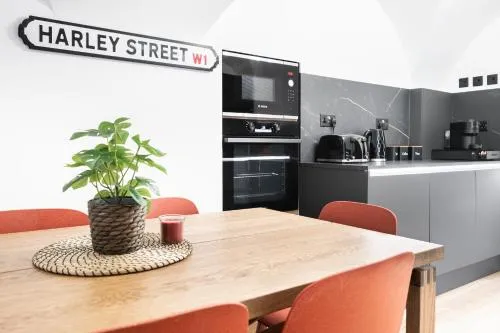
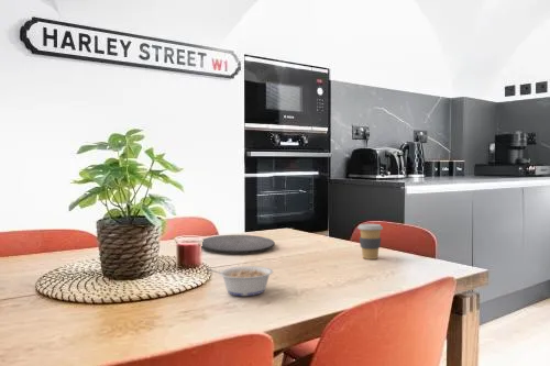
+ legume [207,265,274,297]
+ coffee cup [356,223,384,260]
+ plate [200,234,276,254]
